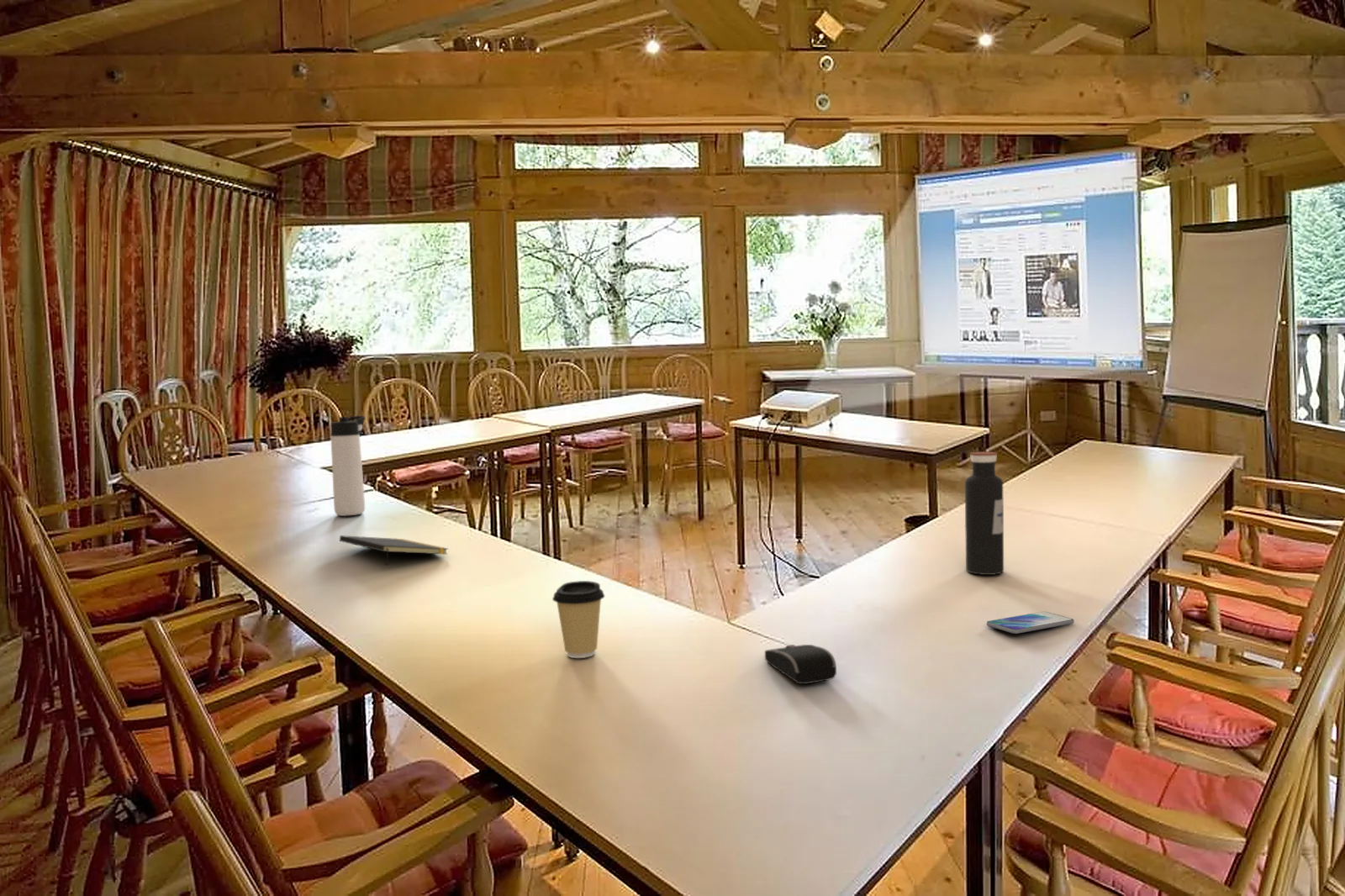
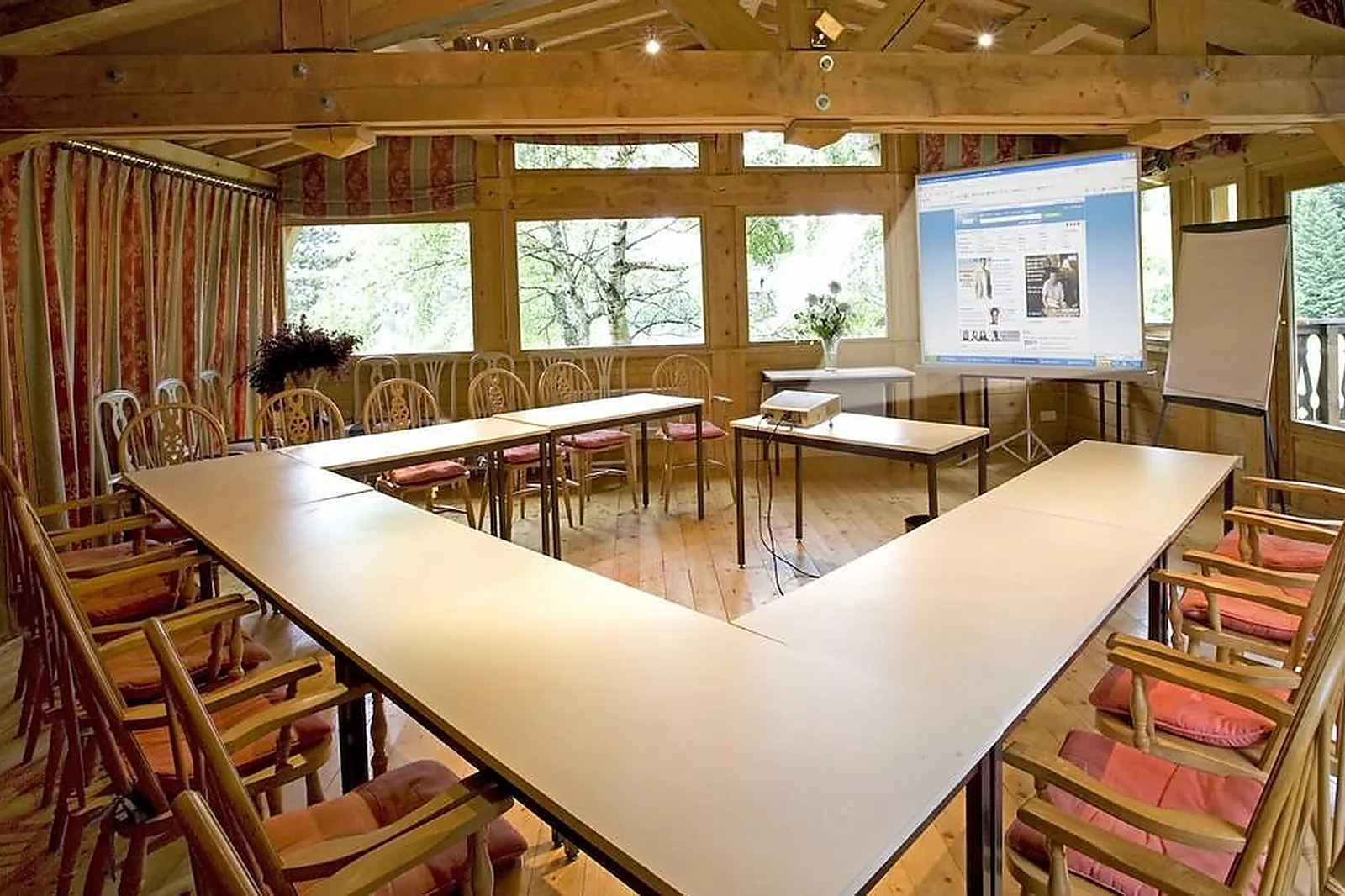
- coffee cup [551,580,605,659]
- thermos bottle [330,415,367,517]
- notepad [339,535,449,567]
- water bottle [964,451,1005,576]
- computer mouse [764,644,837,685]
- smartphone [986,611,1075,635]
